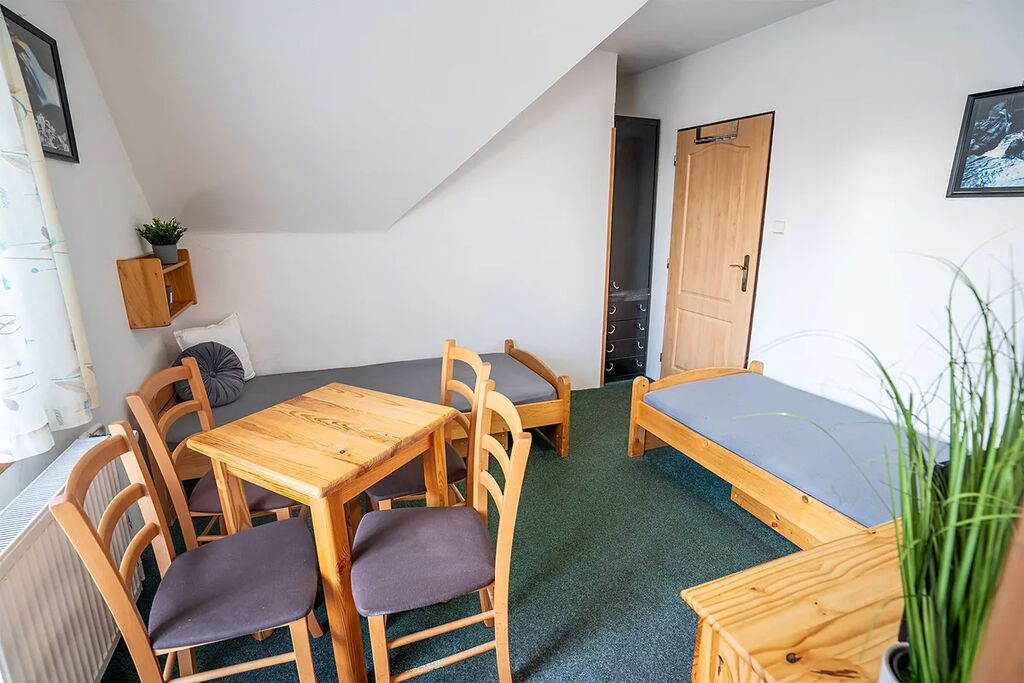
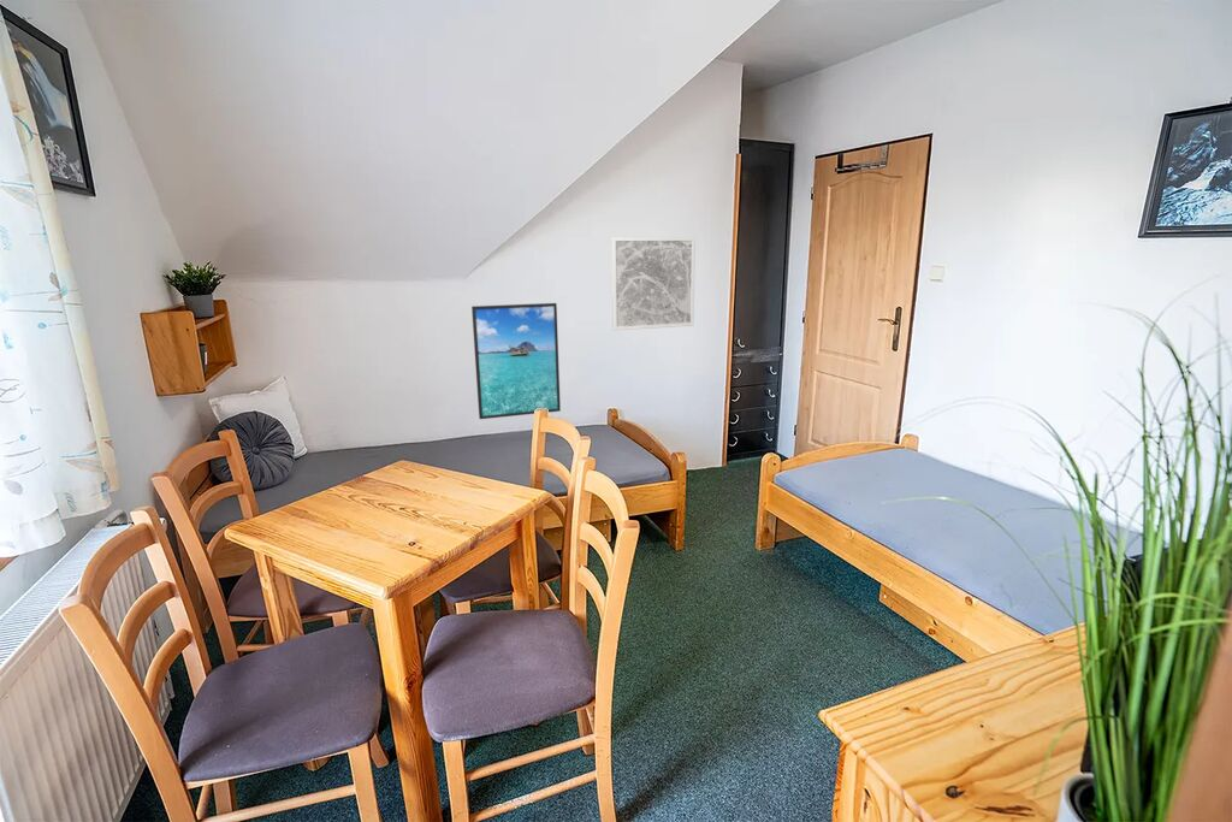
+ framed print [470,302,562,420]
+ wall art [609,236,697,332]
